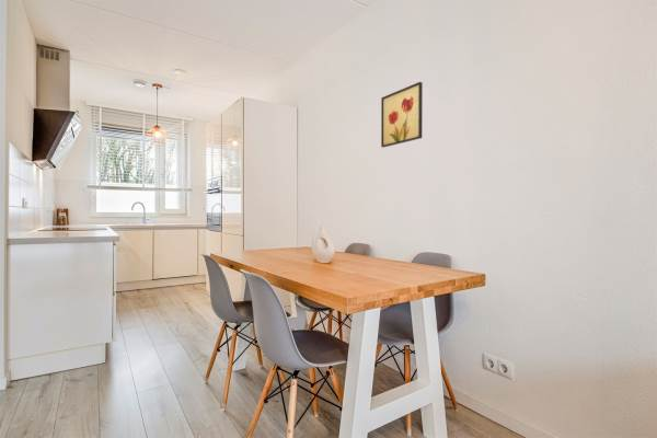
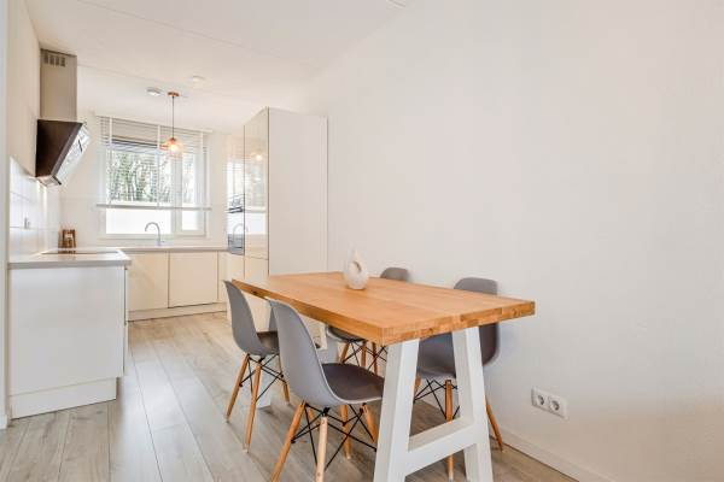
- wall art [380,81,424,149]
